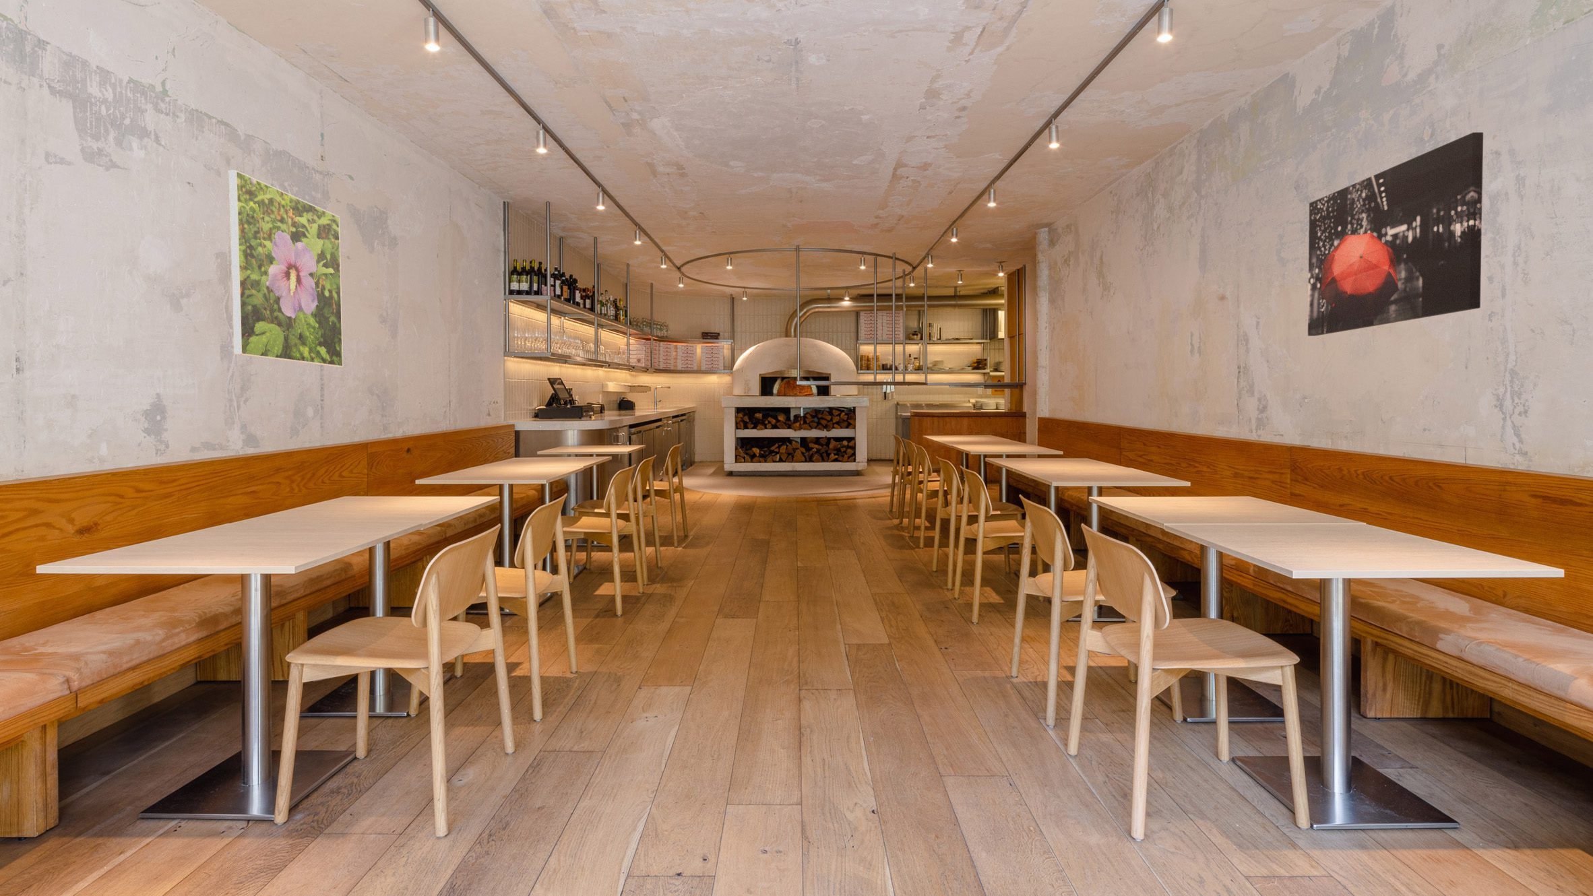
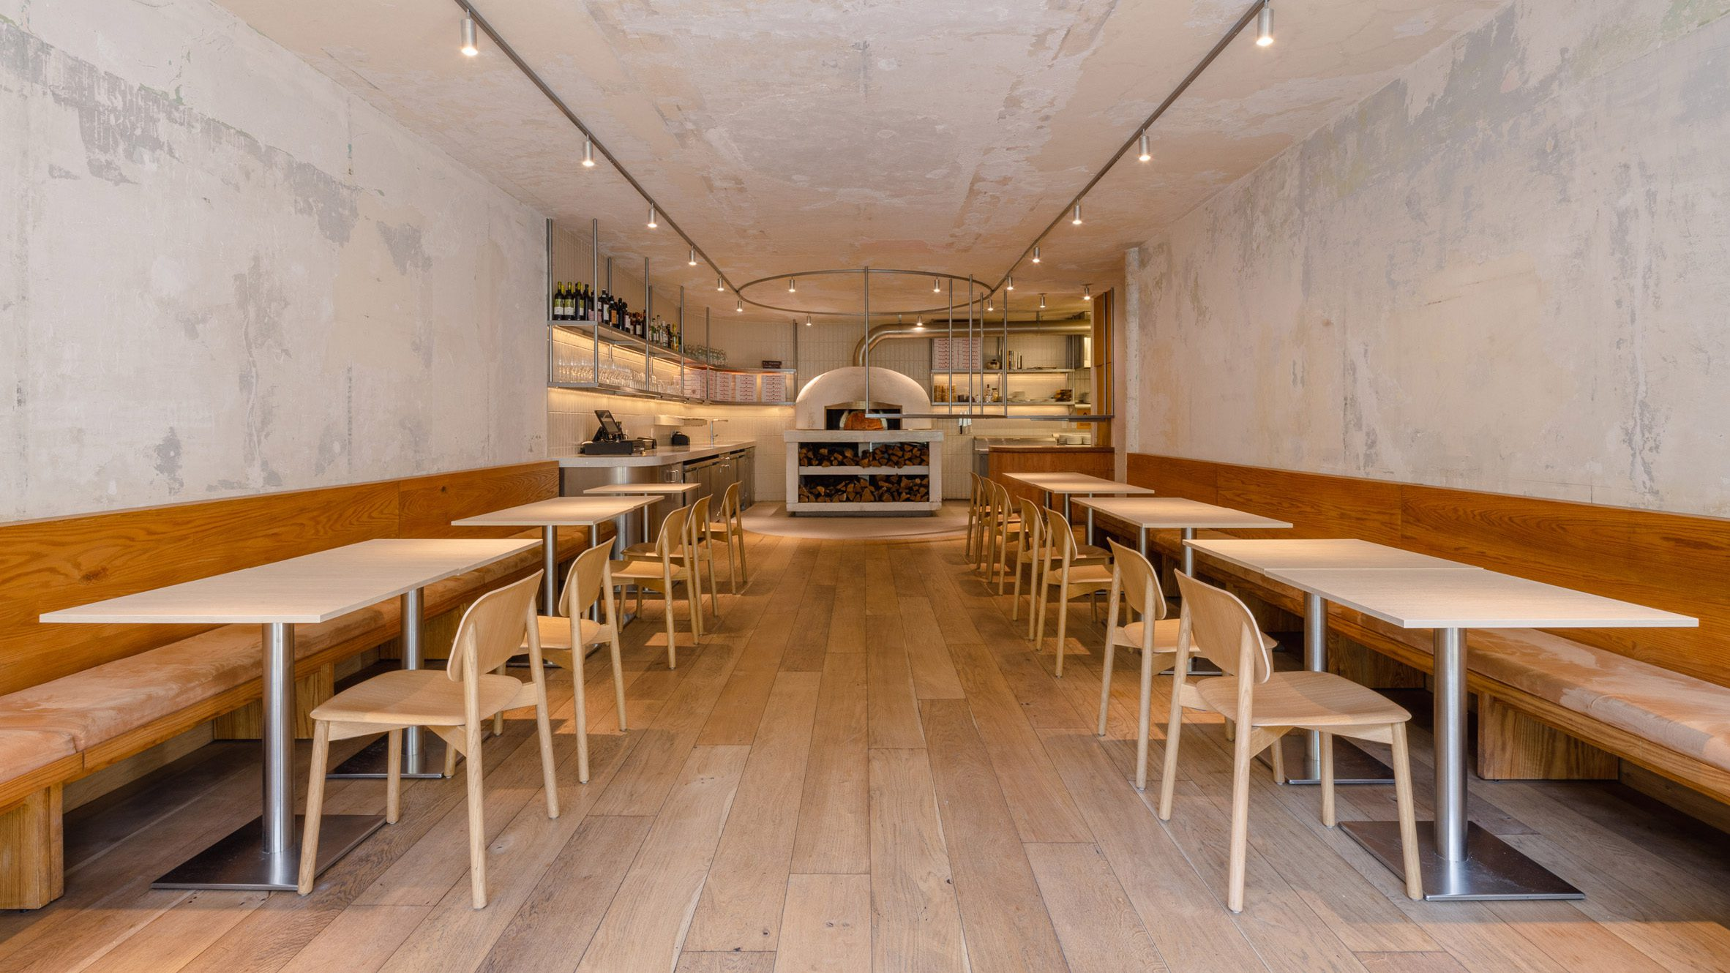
- wall art [1307,131,1484,337]
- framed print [229,170,344,368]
